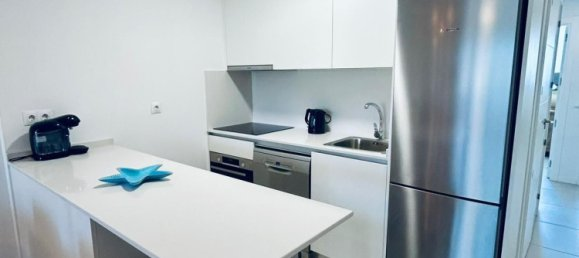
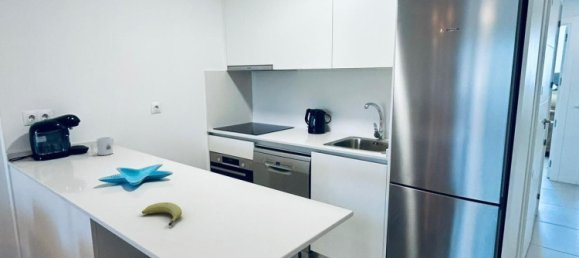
+ mug [90,136,114,156]
+ fruit [141,201,183,227]
